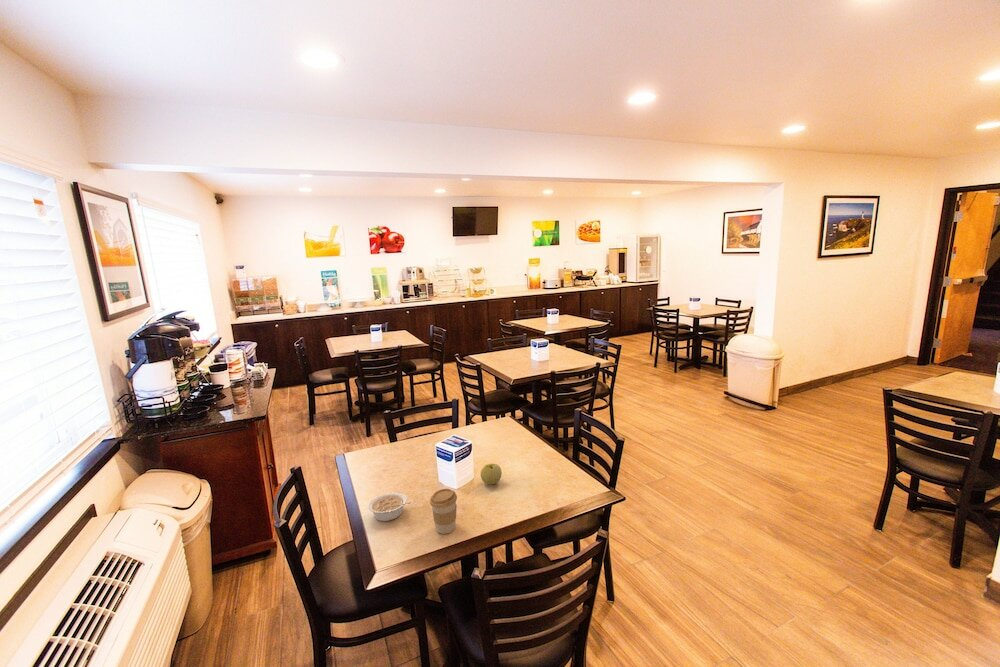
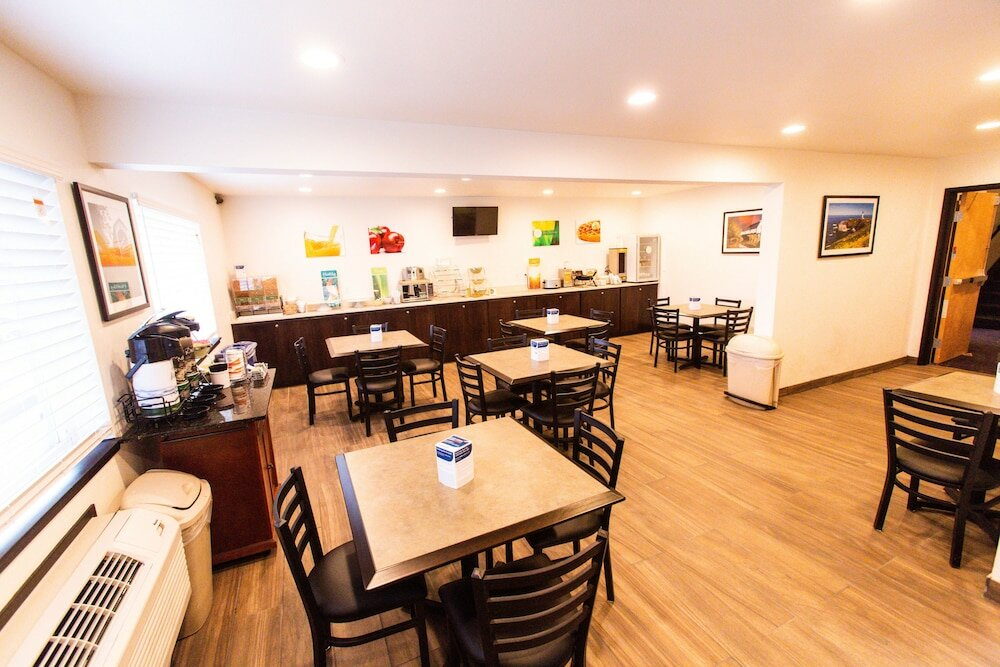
- coffee cup [429,488,458,535]
- legume [367,492,412,522]
- apple [480,463,503,486]
